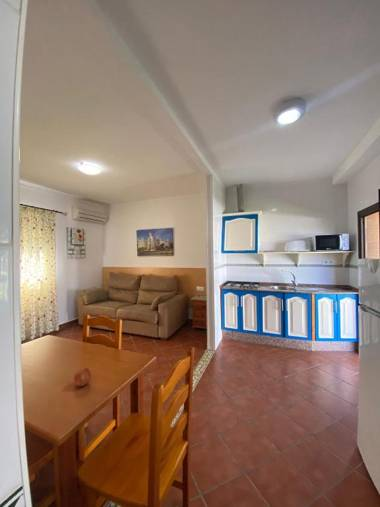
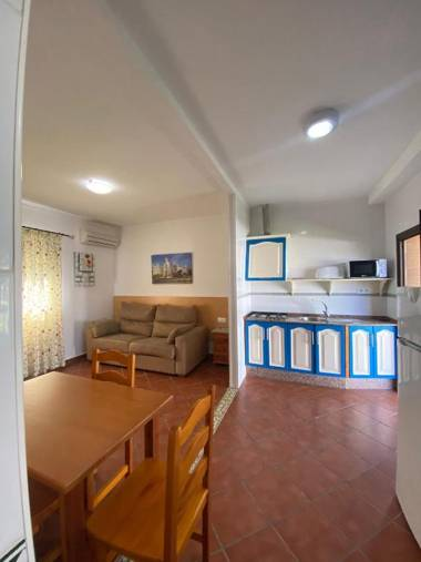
- fruit [73,367,92,387]
